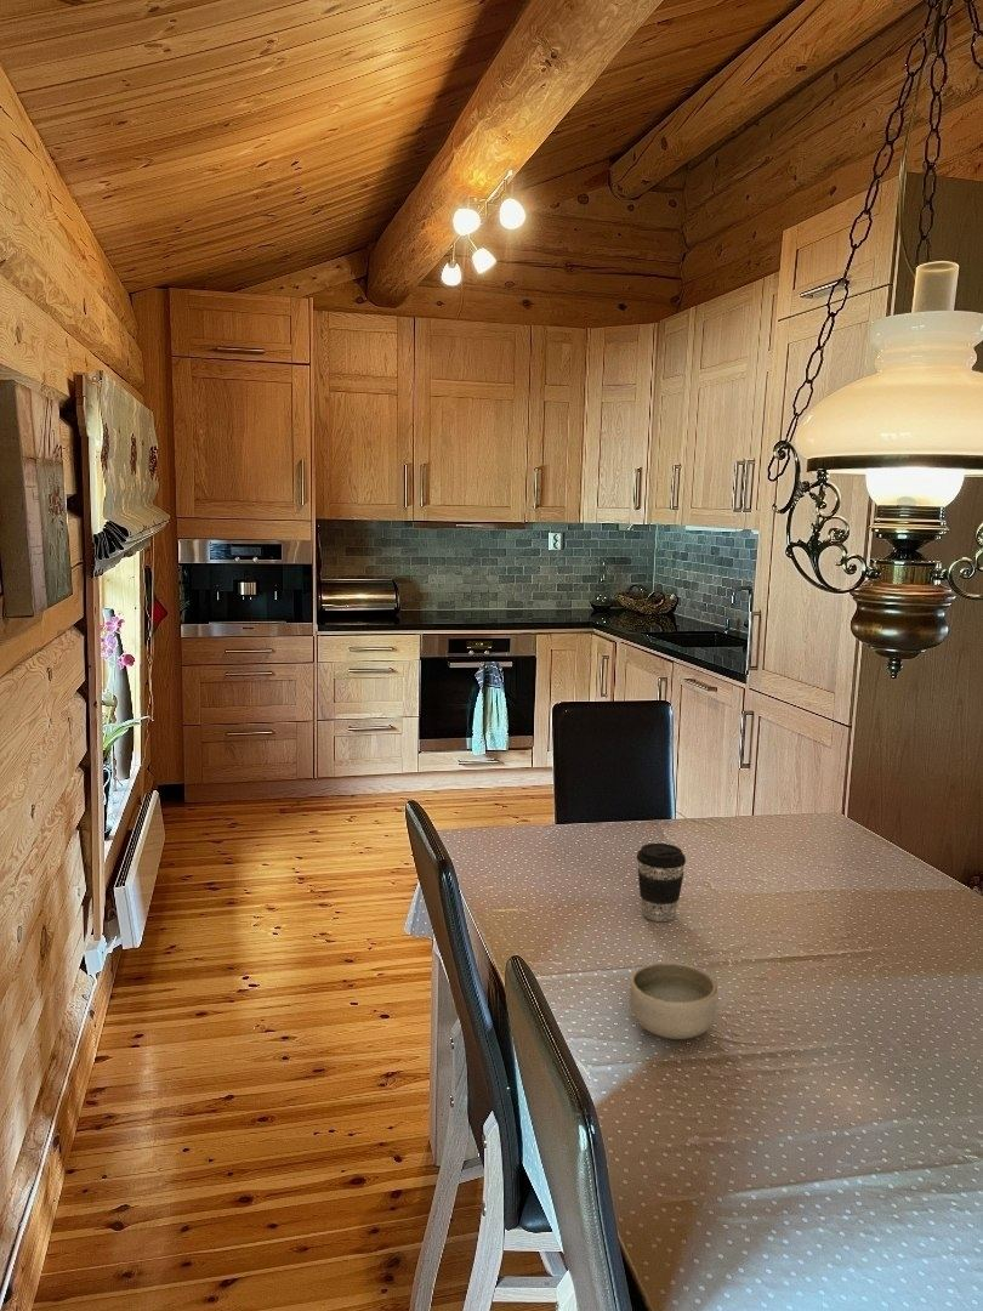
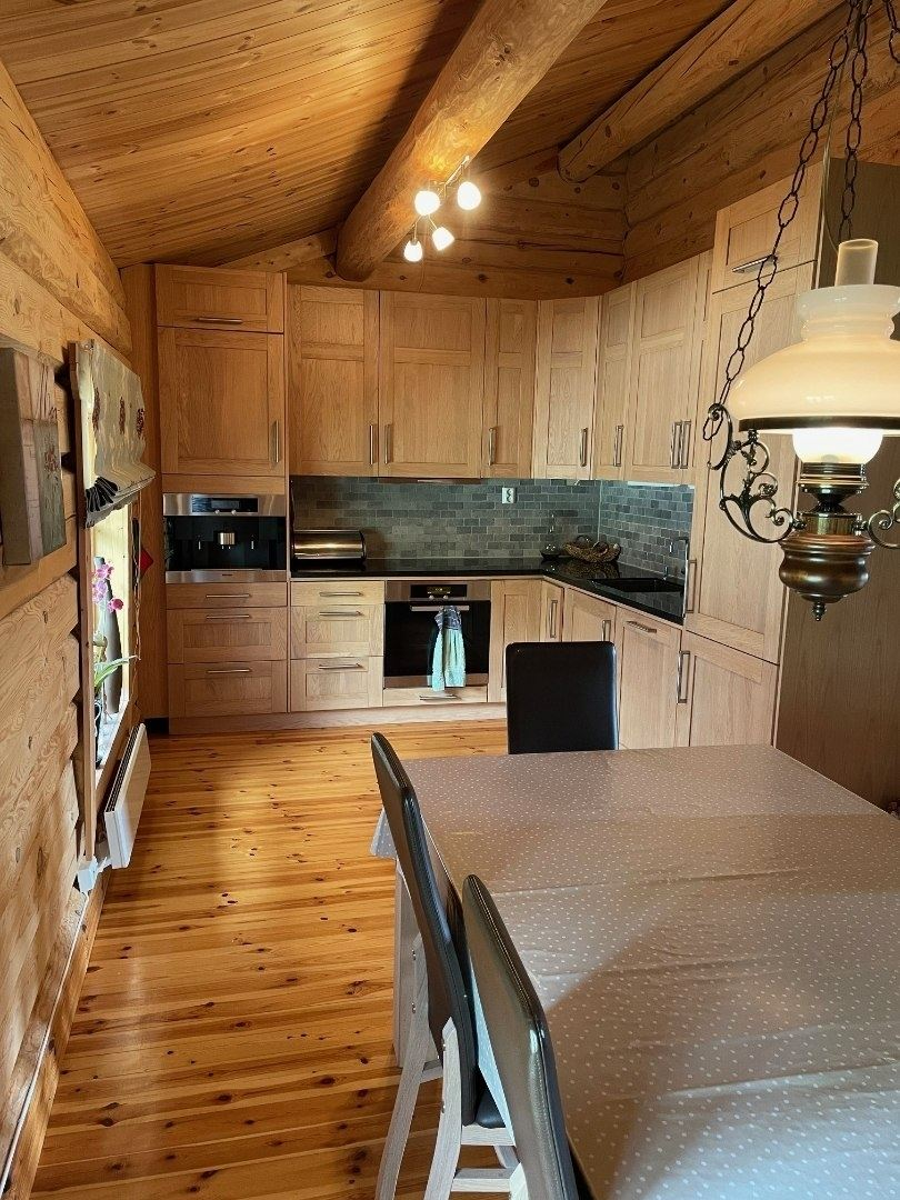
- bowl [629,961,720,1040]
- coffee cup [636,842,687,923]
